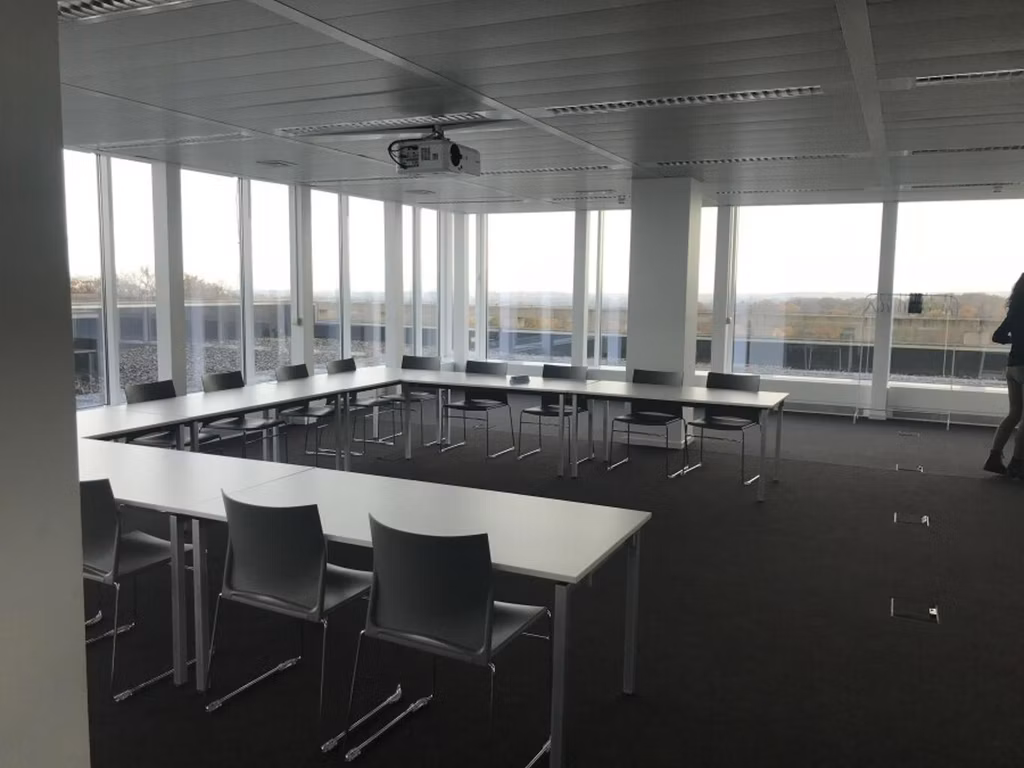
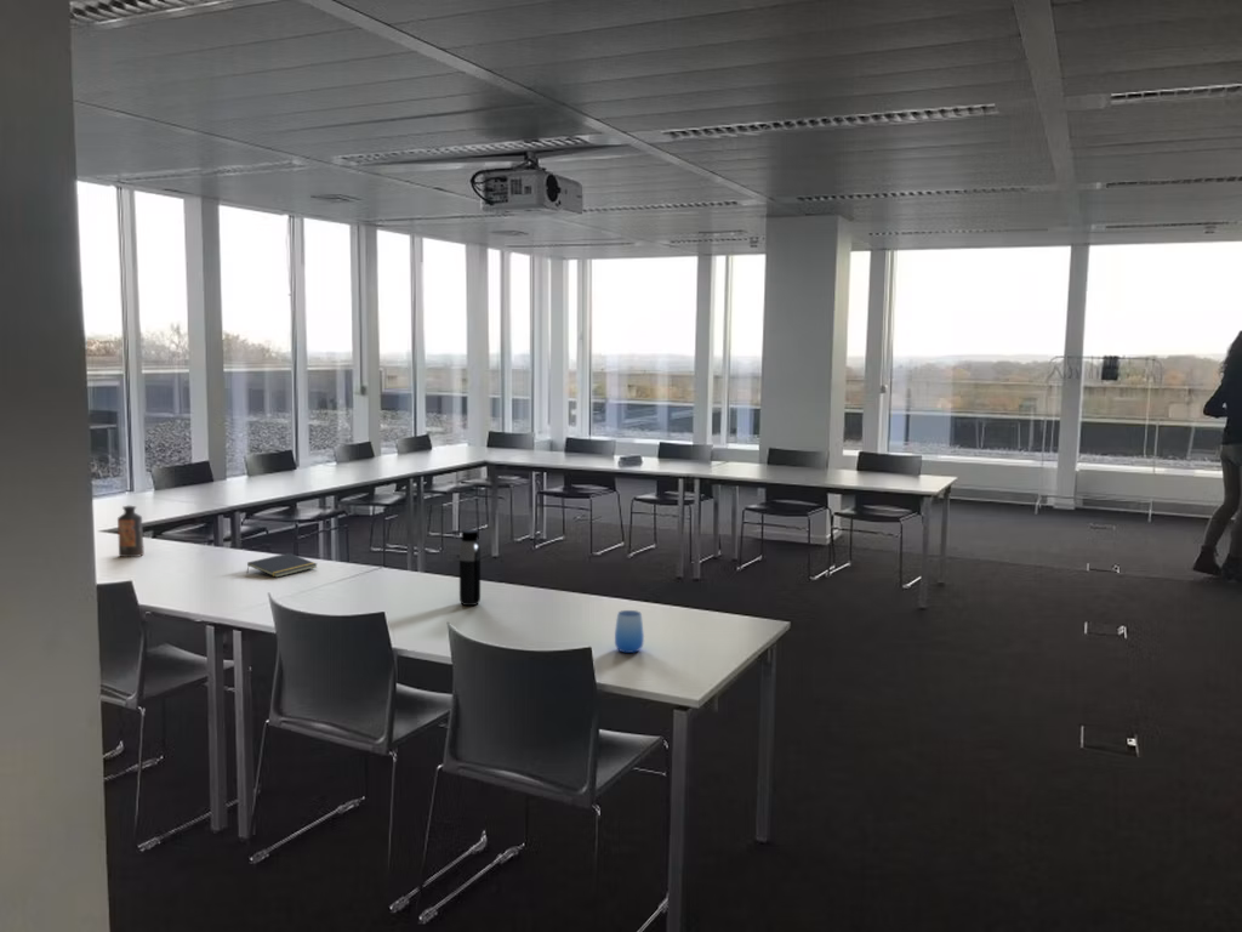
+ water bottle [458,528,482,607]
+ bottle [116,505,146,558]
+ cup [614,609,645,654]
+ notepad [246,552,318,579]
